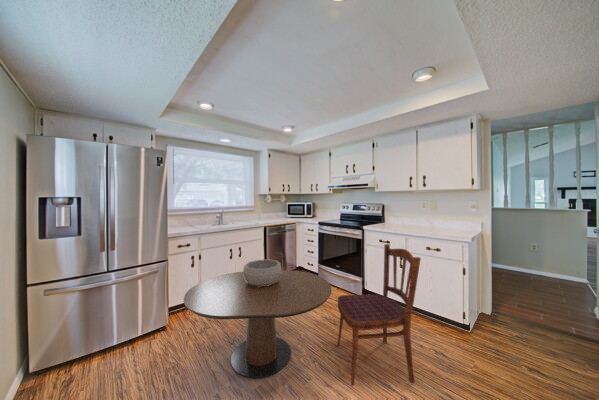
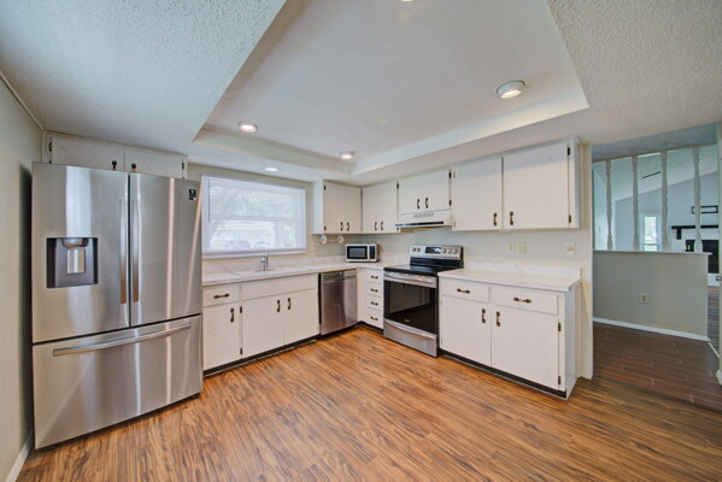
- dining table [183,269,333,379]
- decorative bowl [242,258,283,287]
- dining chair [337,243,422,387]
